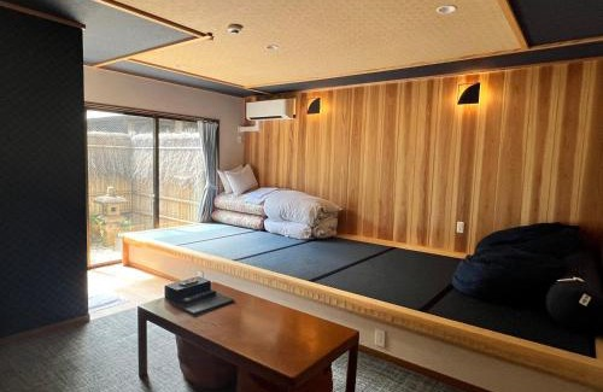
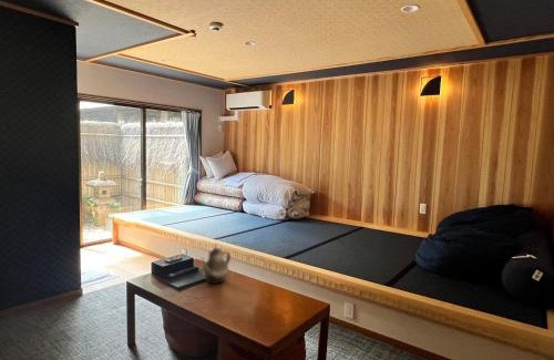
+ teapot [201,243,232,285]
